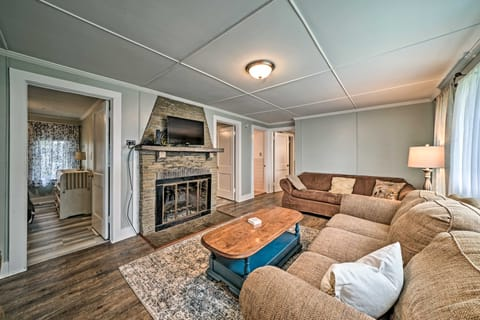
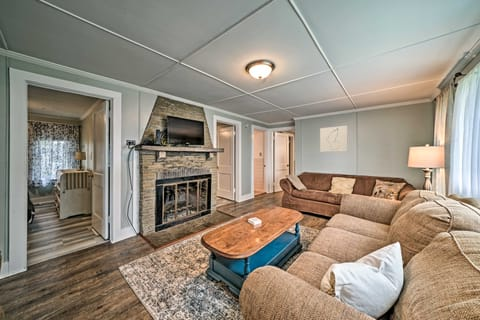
+ wall art [319,125,349,153]
